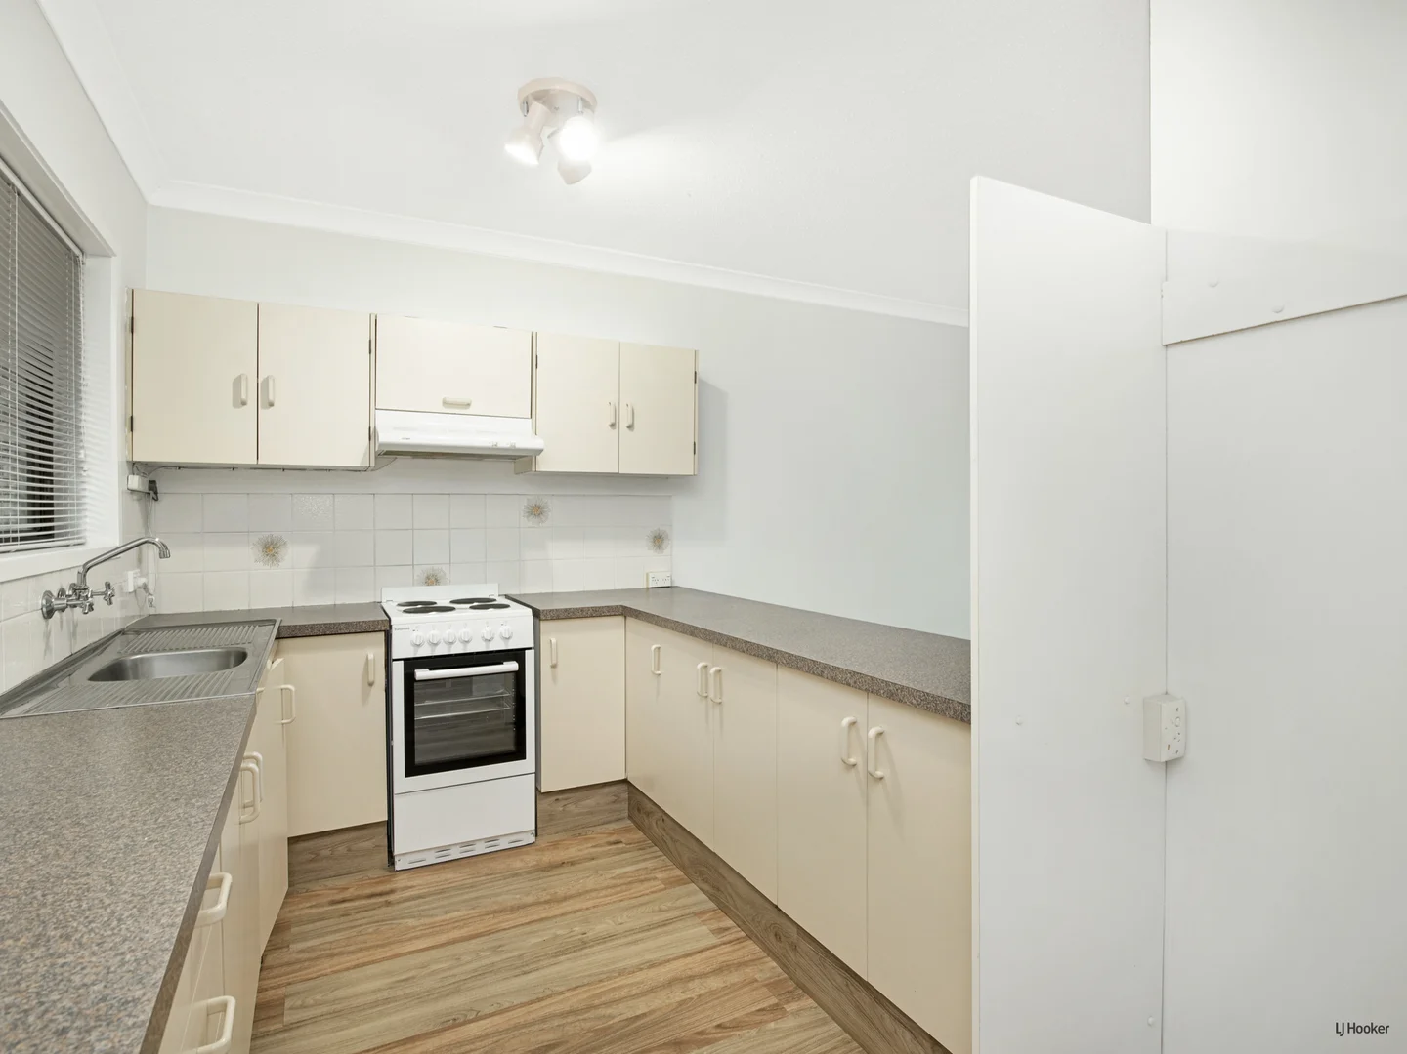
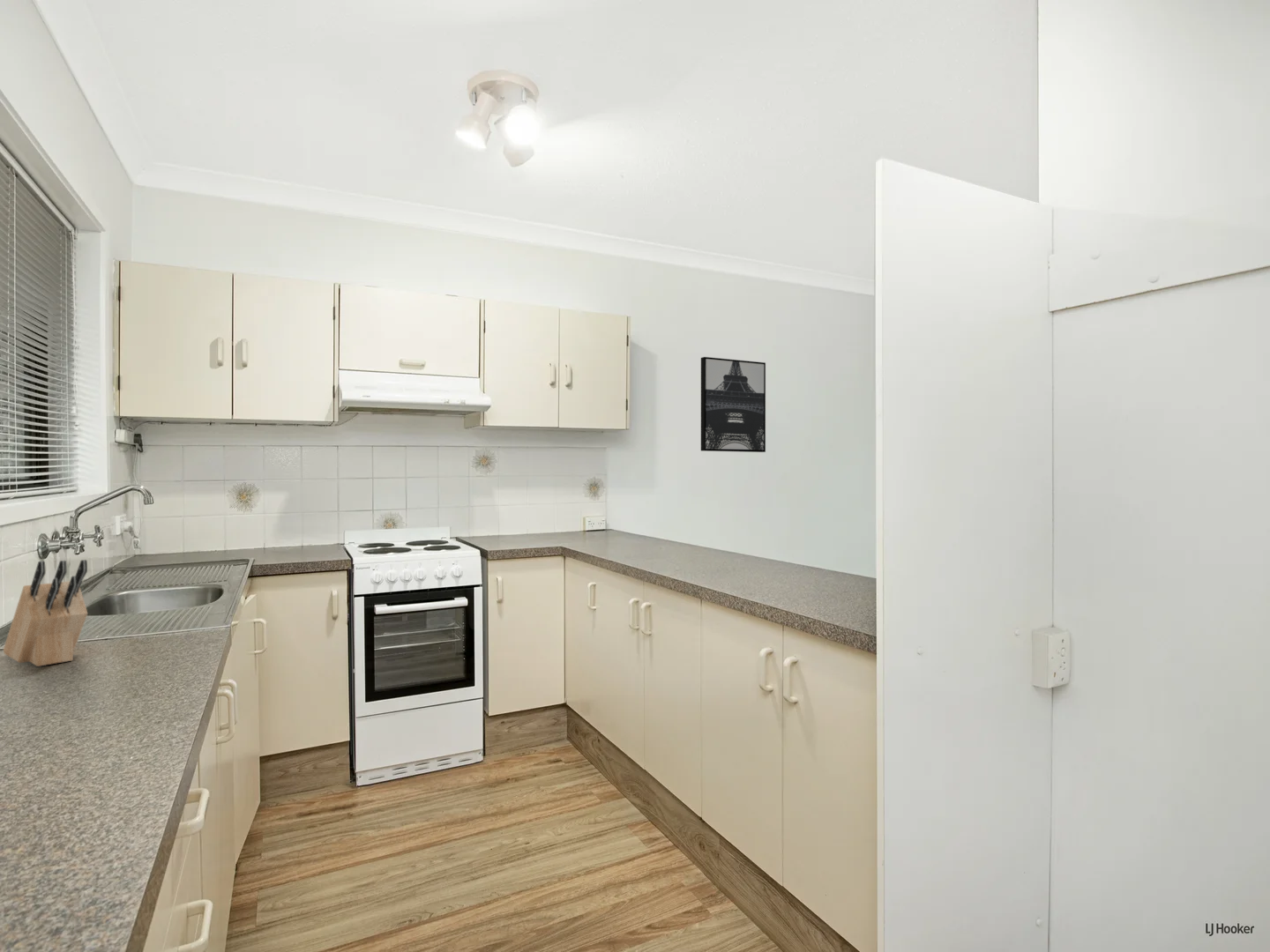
+ knife block [3,559,88,667]
+ wall art [700,356,766,453]
